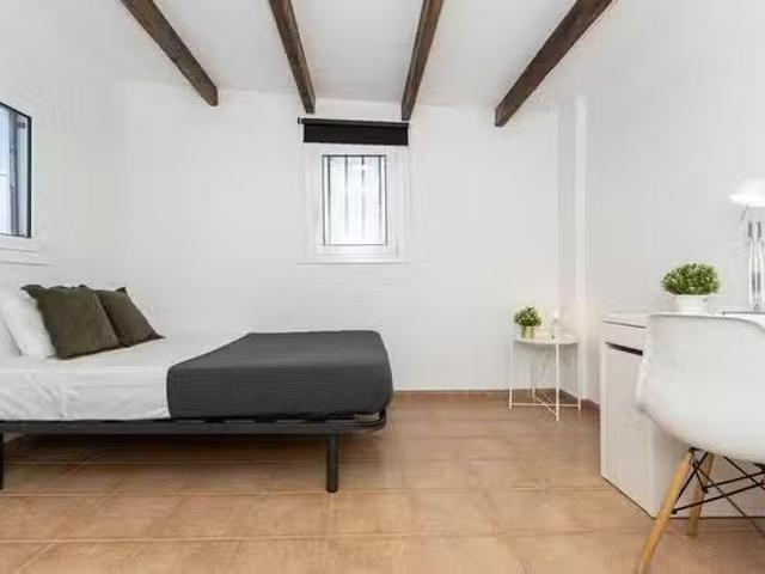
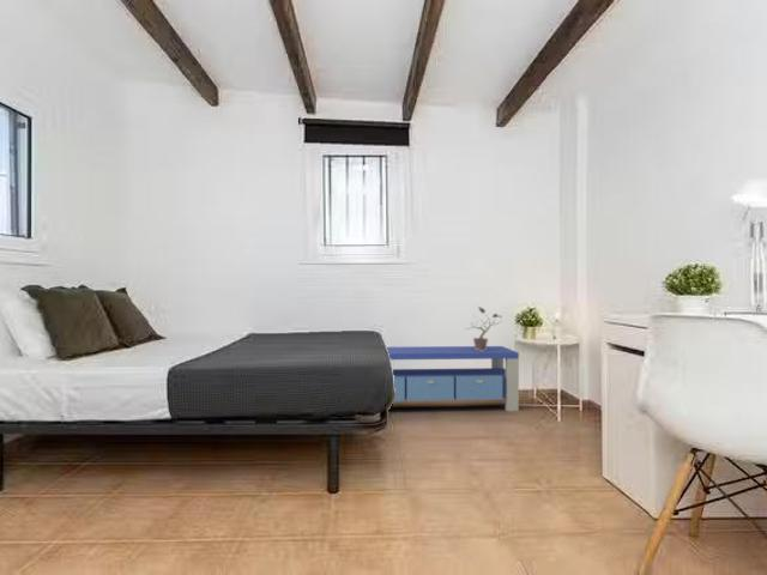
+ potted plant [464,305,503,351]
+ storage bench [386,345,520,412]
